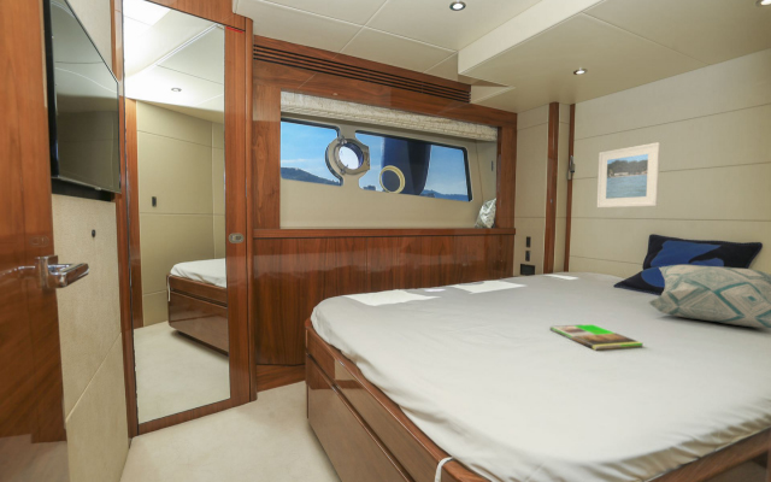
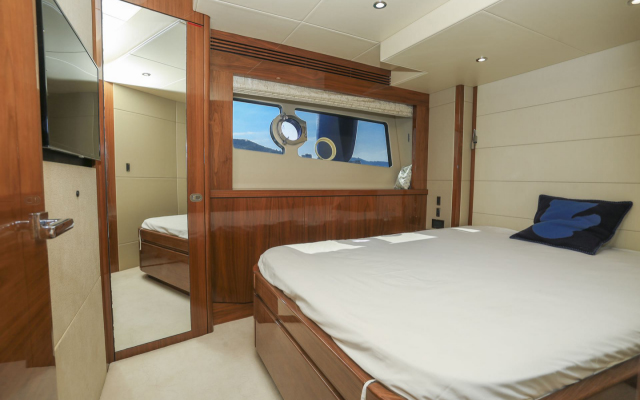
- magazine [549,323,645,352]
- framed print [596,141,661,208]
- decorative pillow [648,264,771,329]
